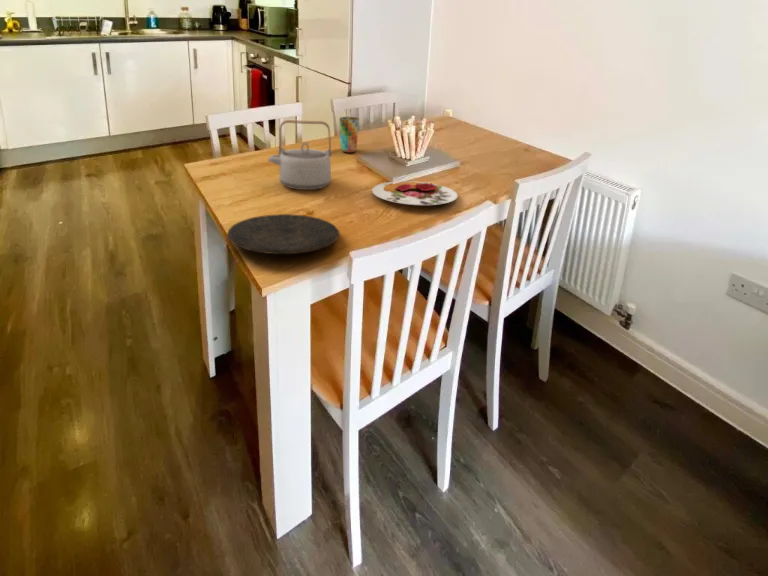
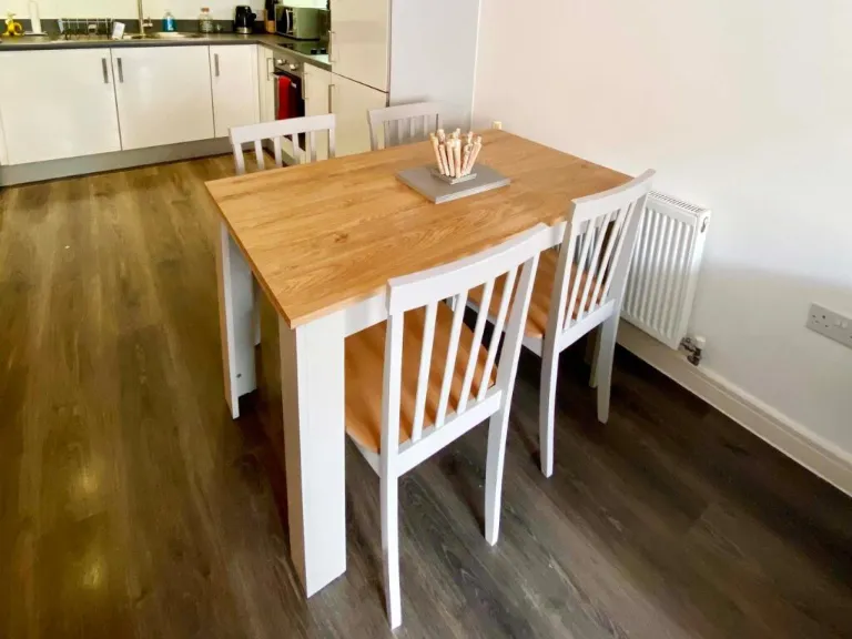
- teapot [267,119,333,191]
- cup [338,116,360,153]
- plate [226,213,341,255]
- plate [371,180,459,206]
